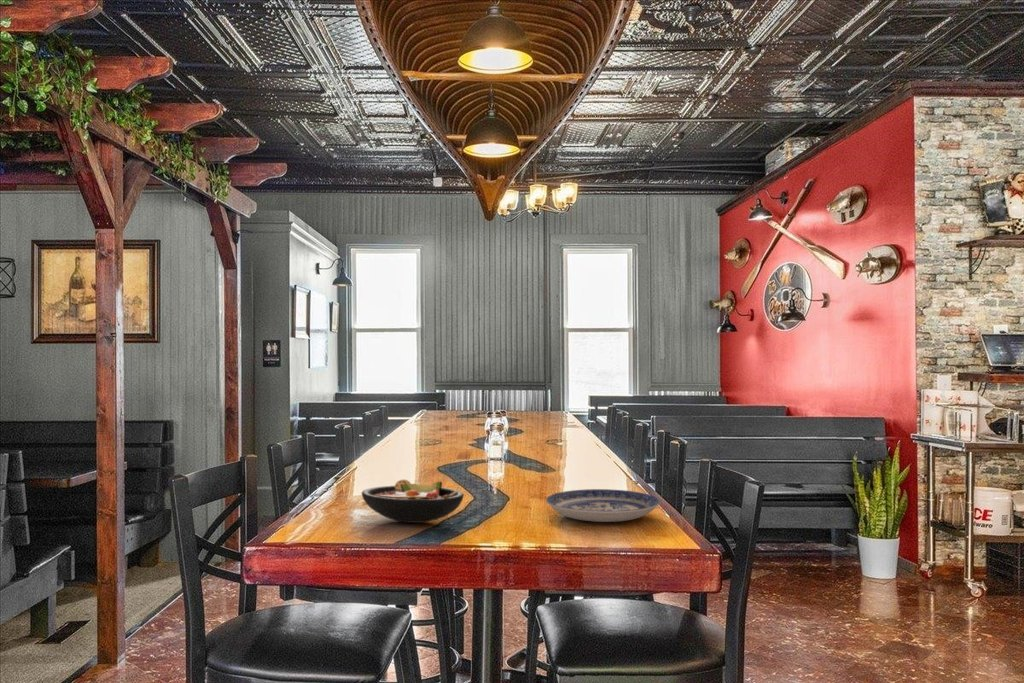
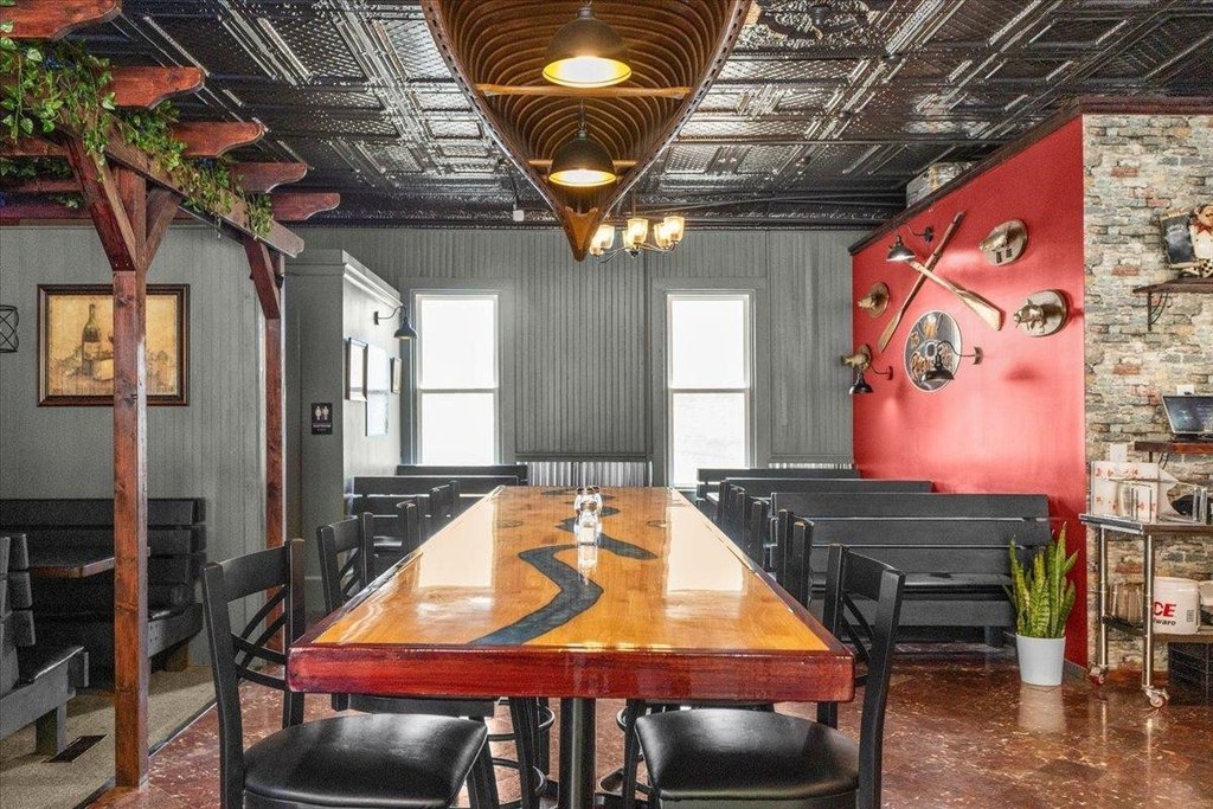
- plate [545,488,661,523]
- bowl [361,479,465,524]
